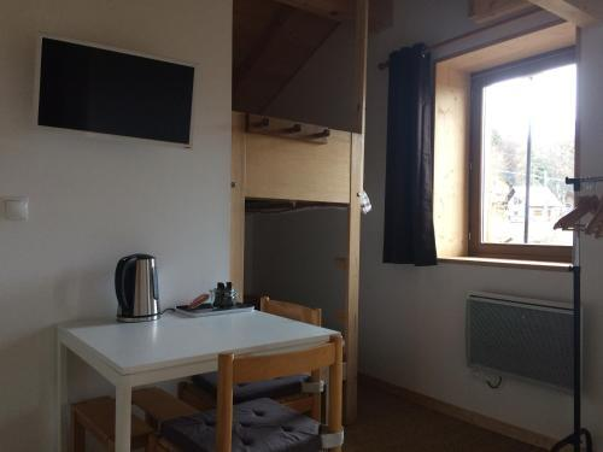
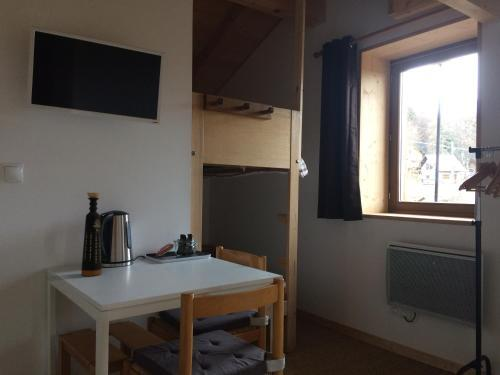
+ bottle [80,192,103,277]
